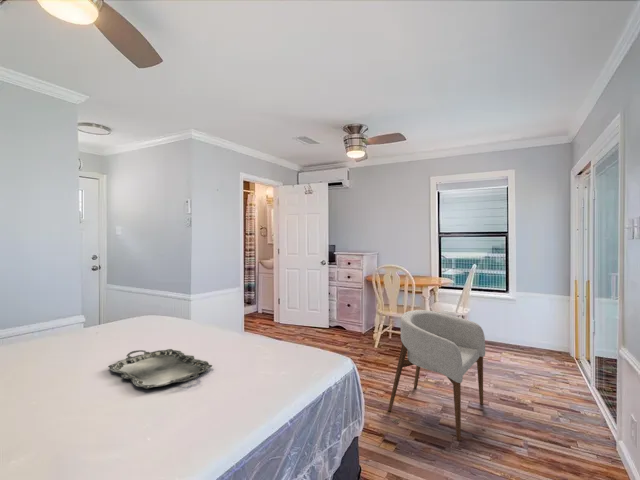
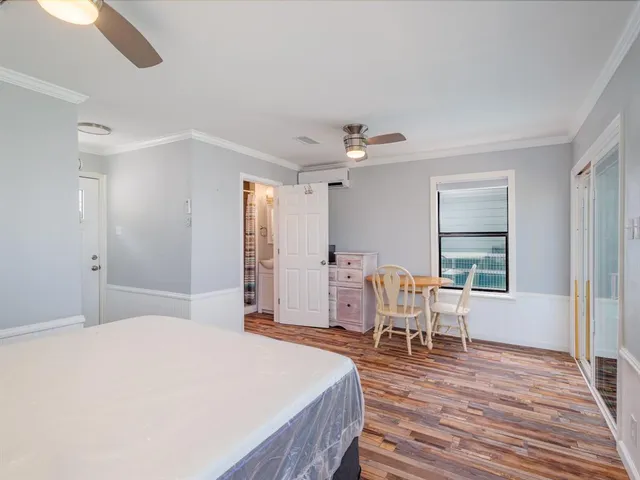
- armchair [387,309,486,442]
- serving tray [107,348,213,390]
